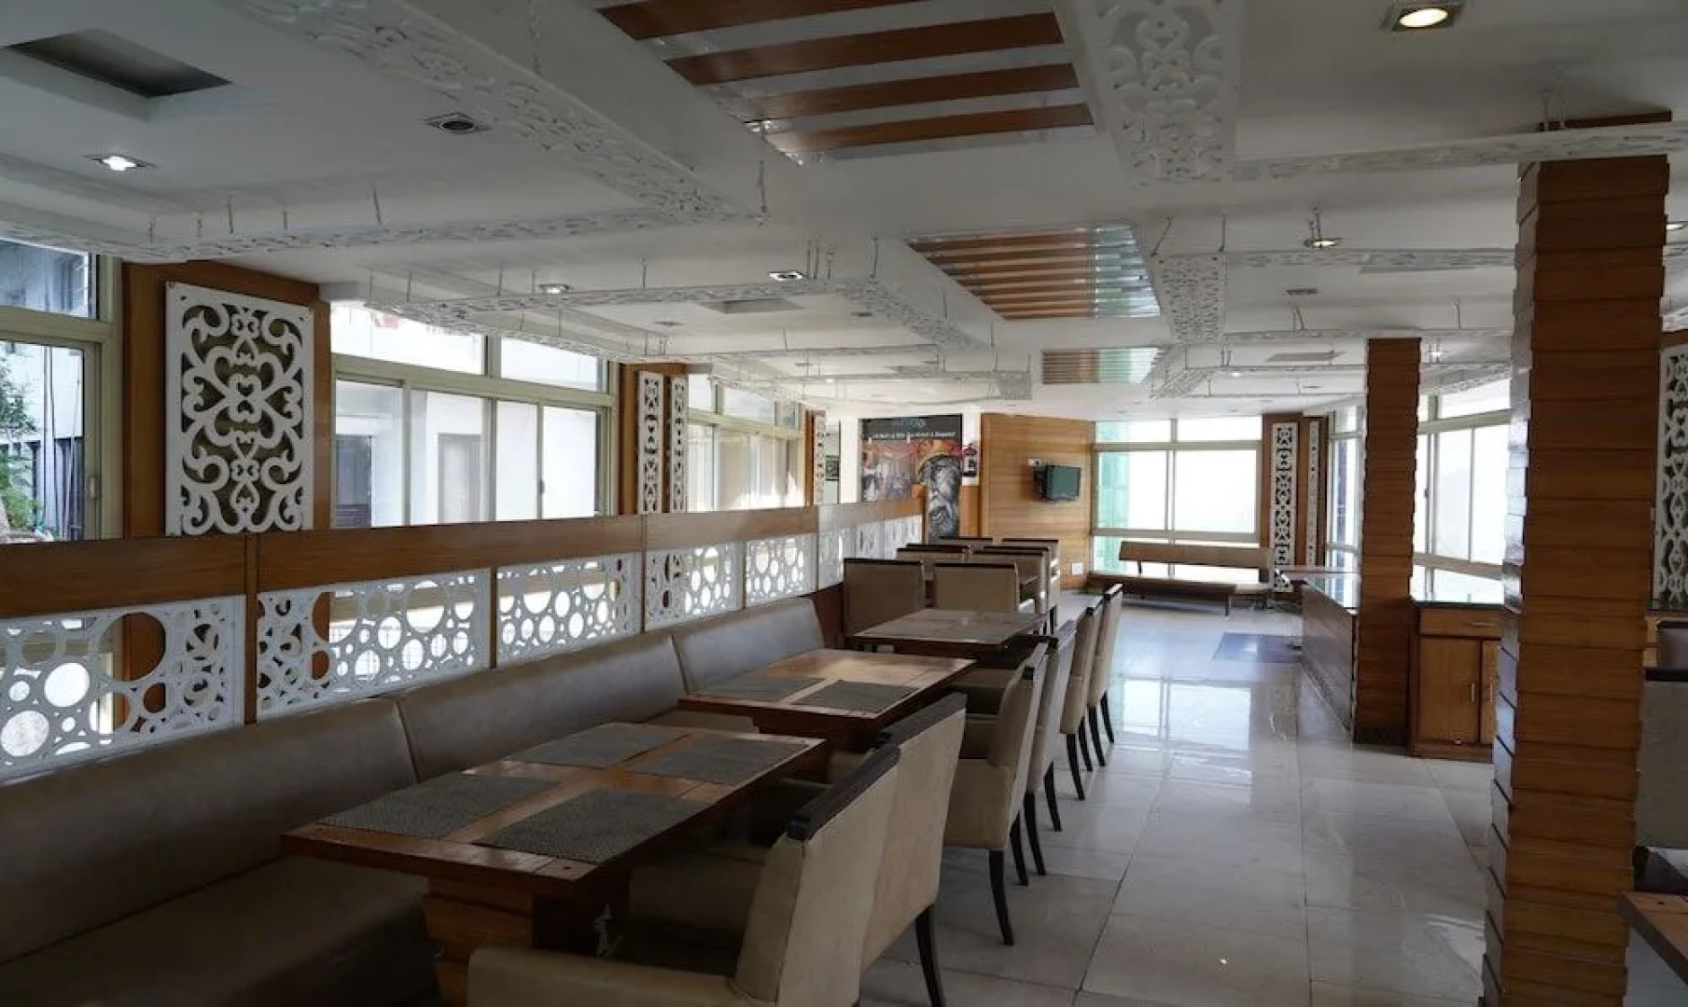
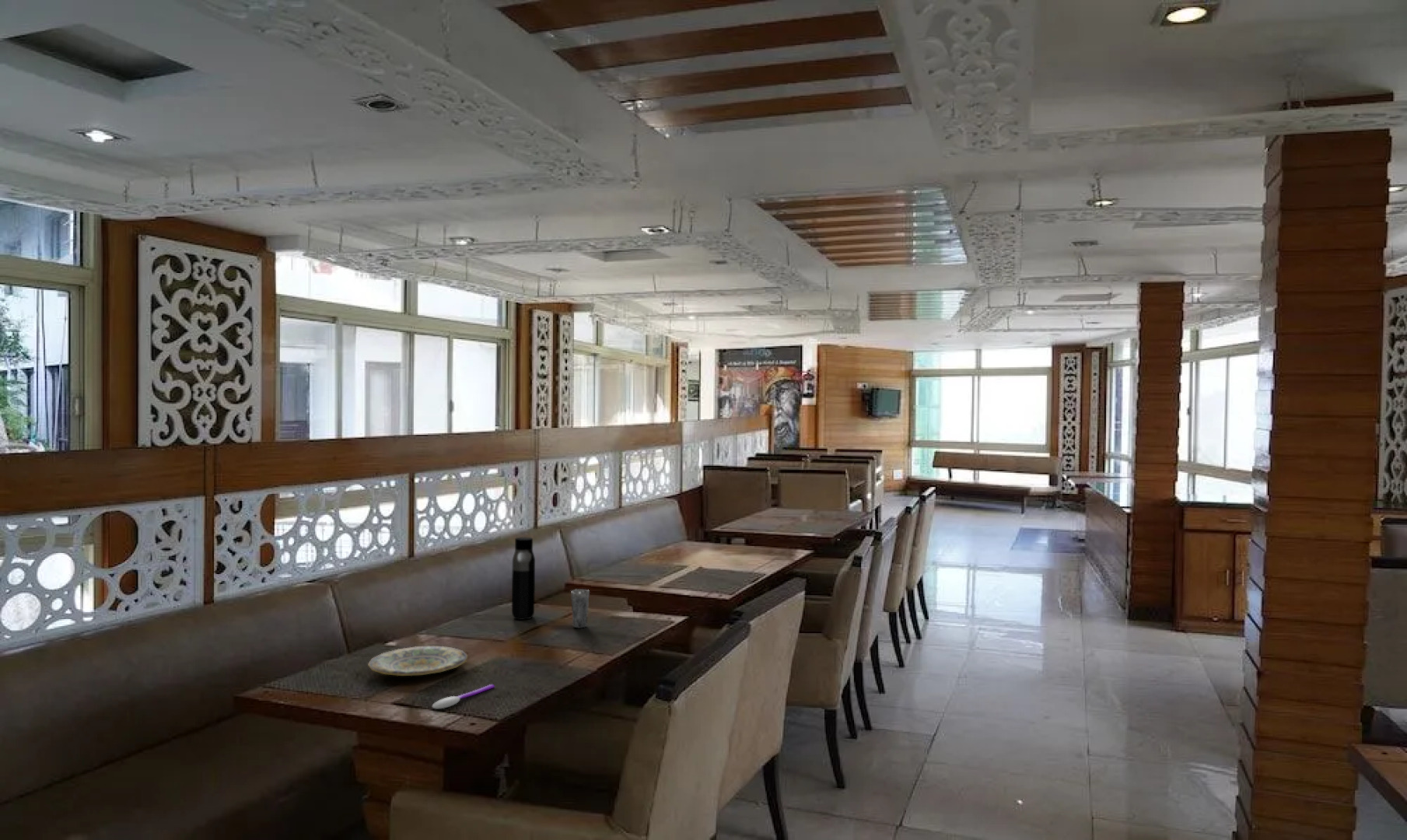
+ water bottle [511,537,536,621]
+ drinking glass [570,589,590,628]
+ plate [367,646,468,677]
+ spoon [432,684,495,710]
